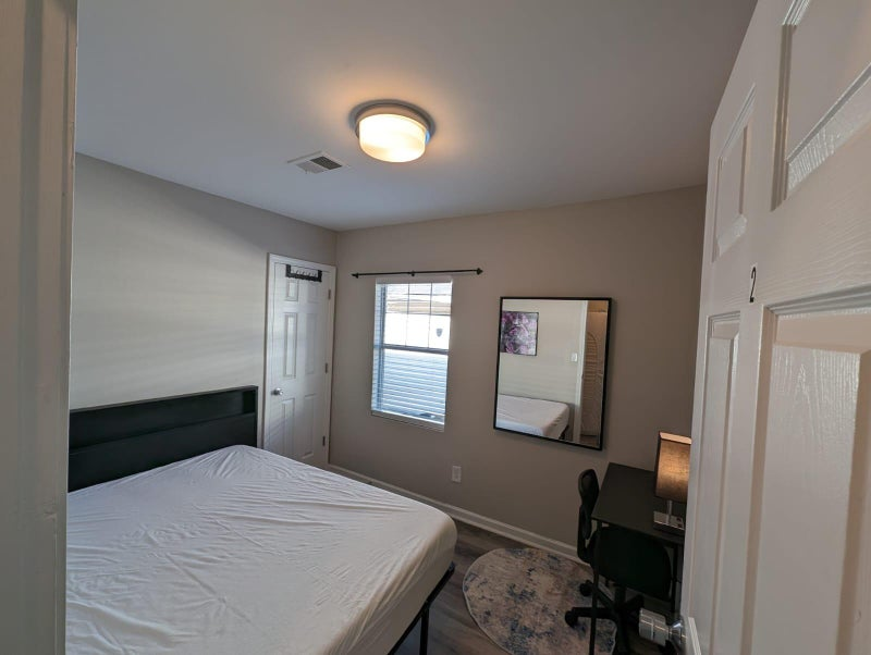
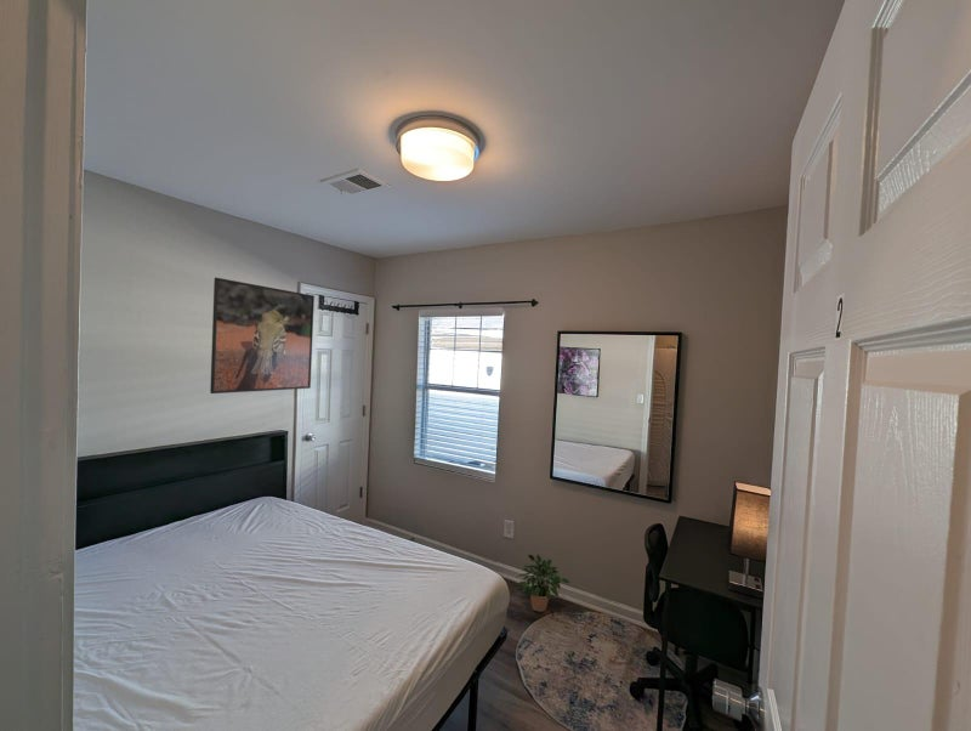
+ potted plant [516,554,570,613]
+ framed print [209,277,316,395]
